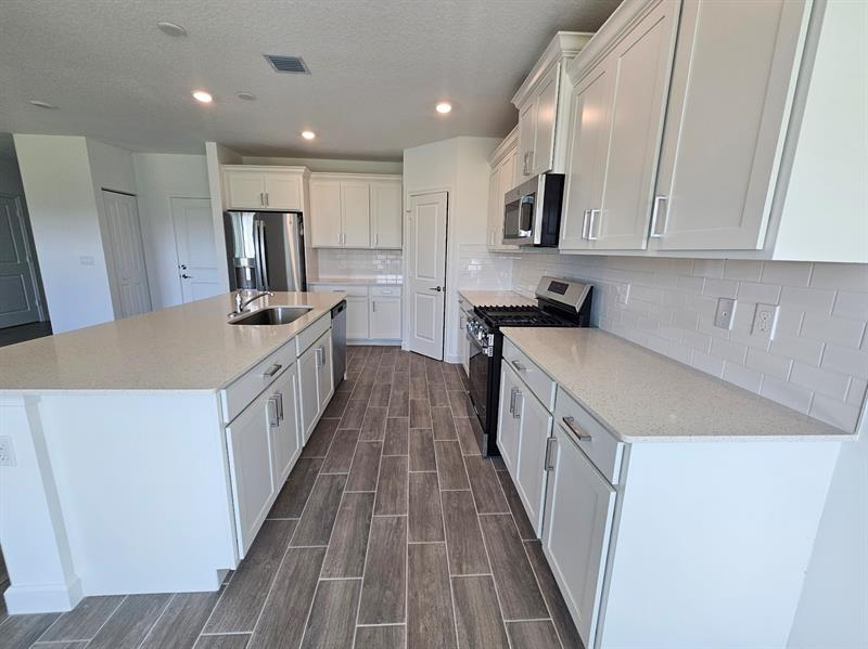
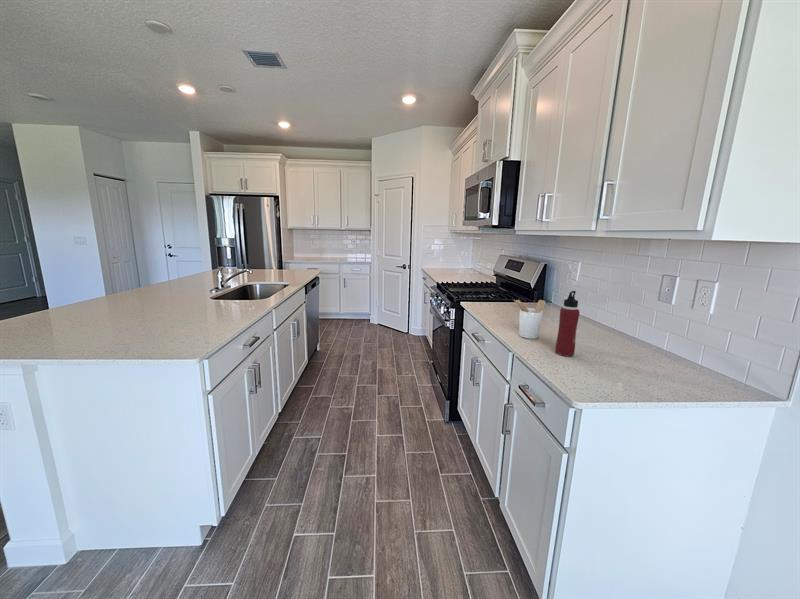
+ utensil holder [513,299,546,340]
+ water bottle [554,290,580,357]
